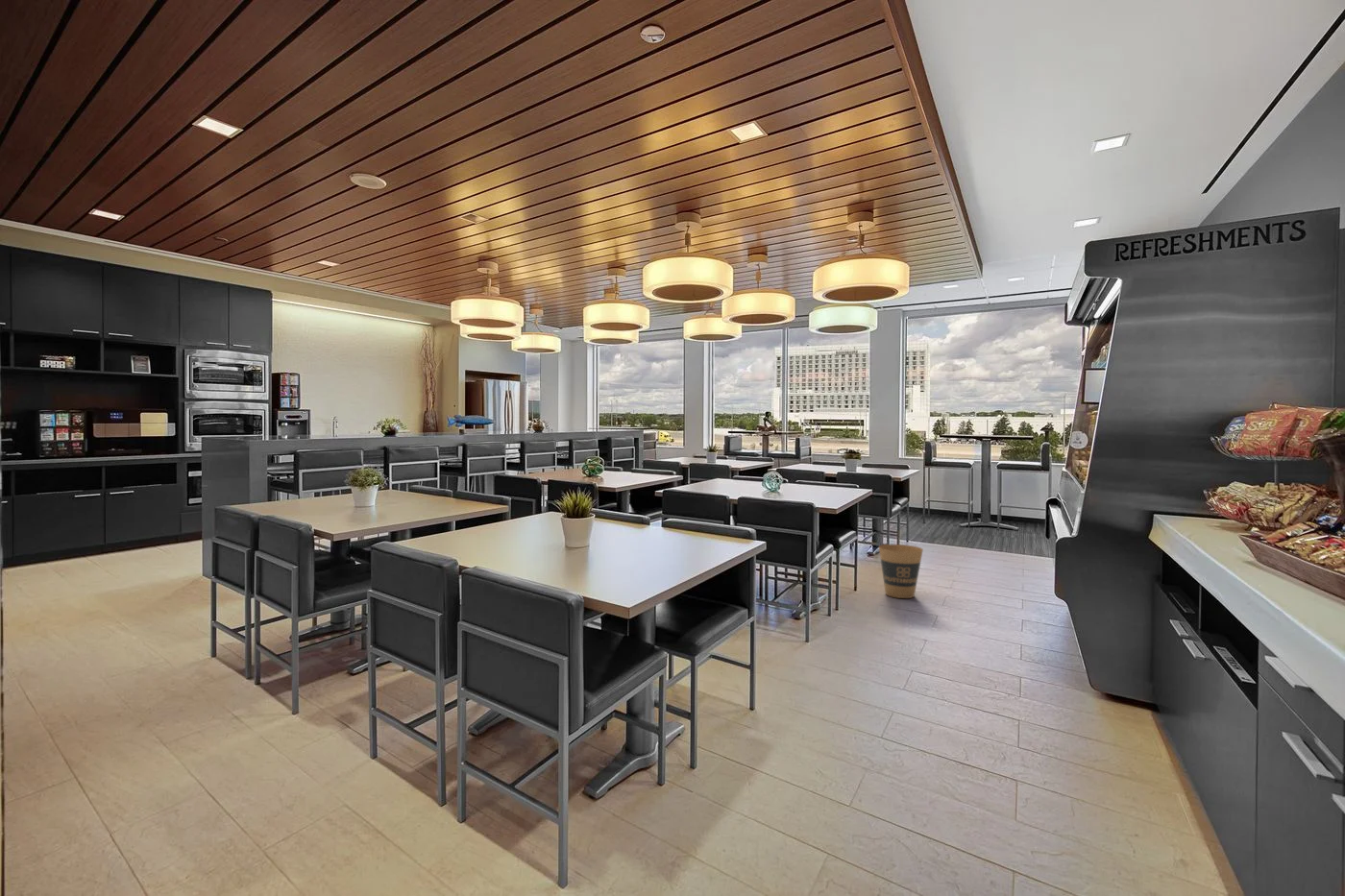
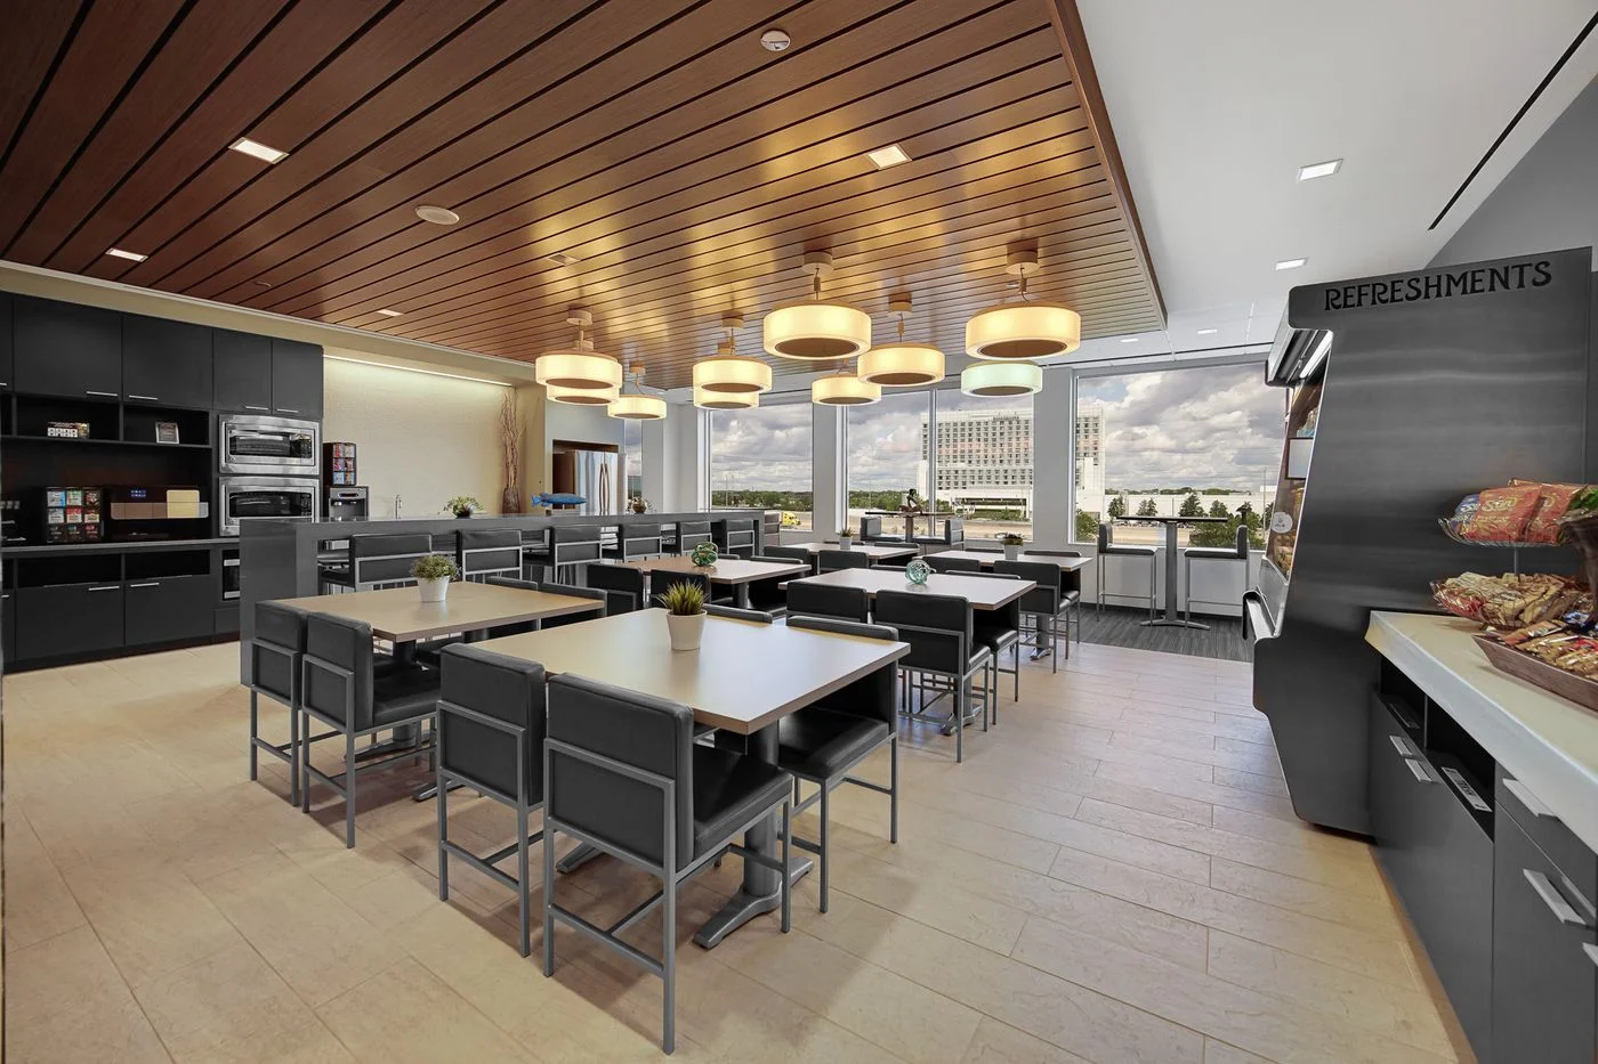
- trash can [878,544,924,599]
